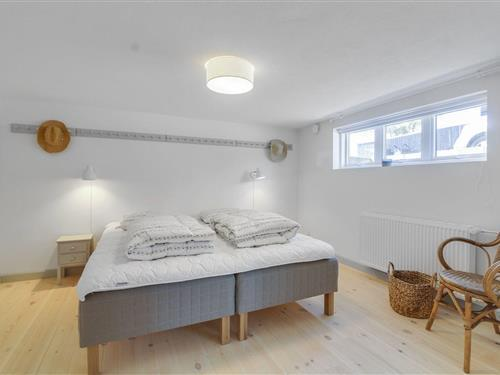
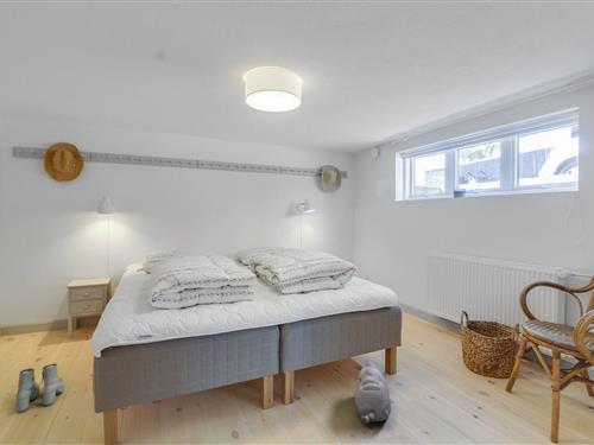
+ boots [15,363,65,414]
+ plush toy [354,361,392,425]
